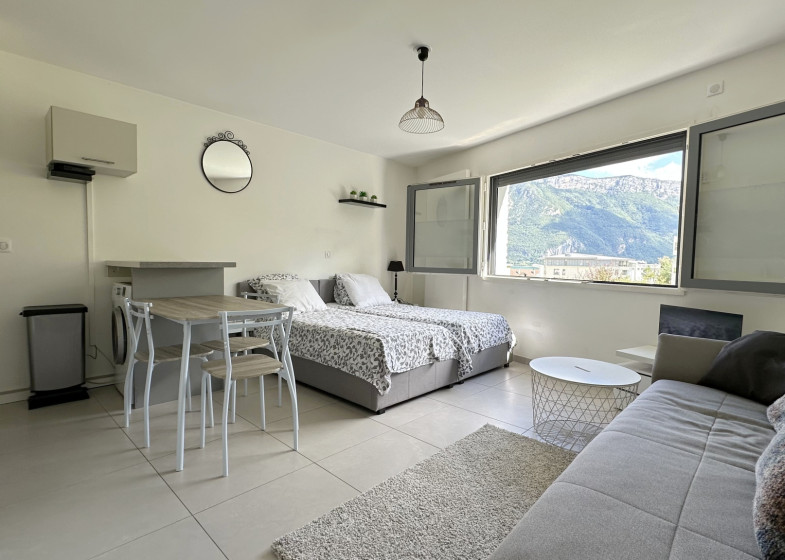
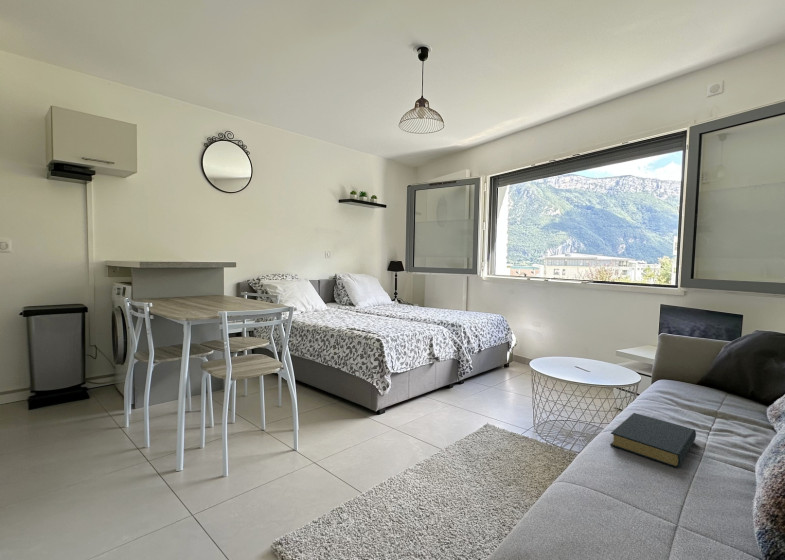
+ hardback book [609,412,697,469]
